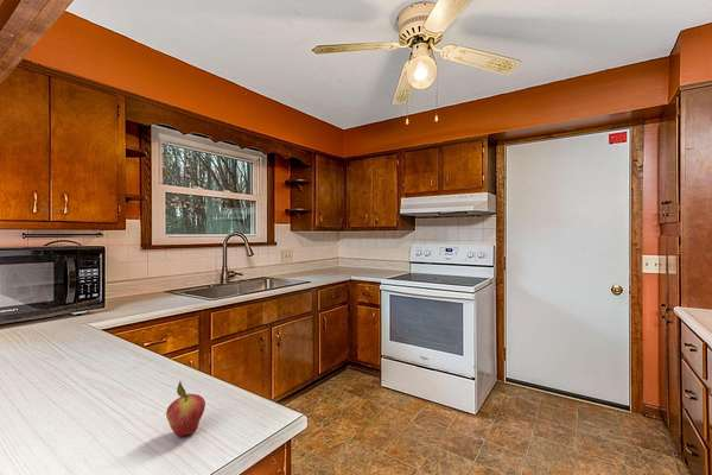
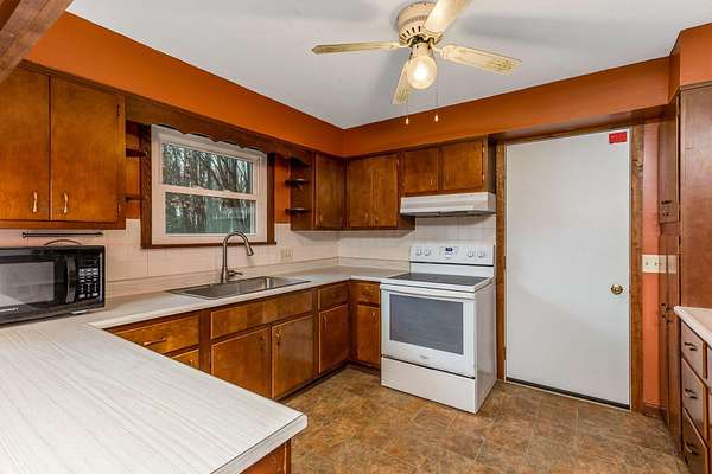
- fruit [165,380,206,438]
